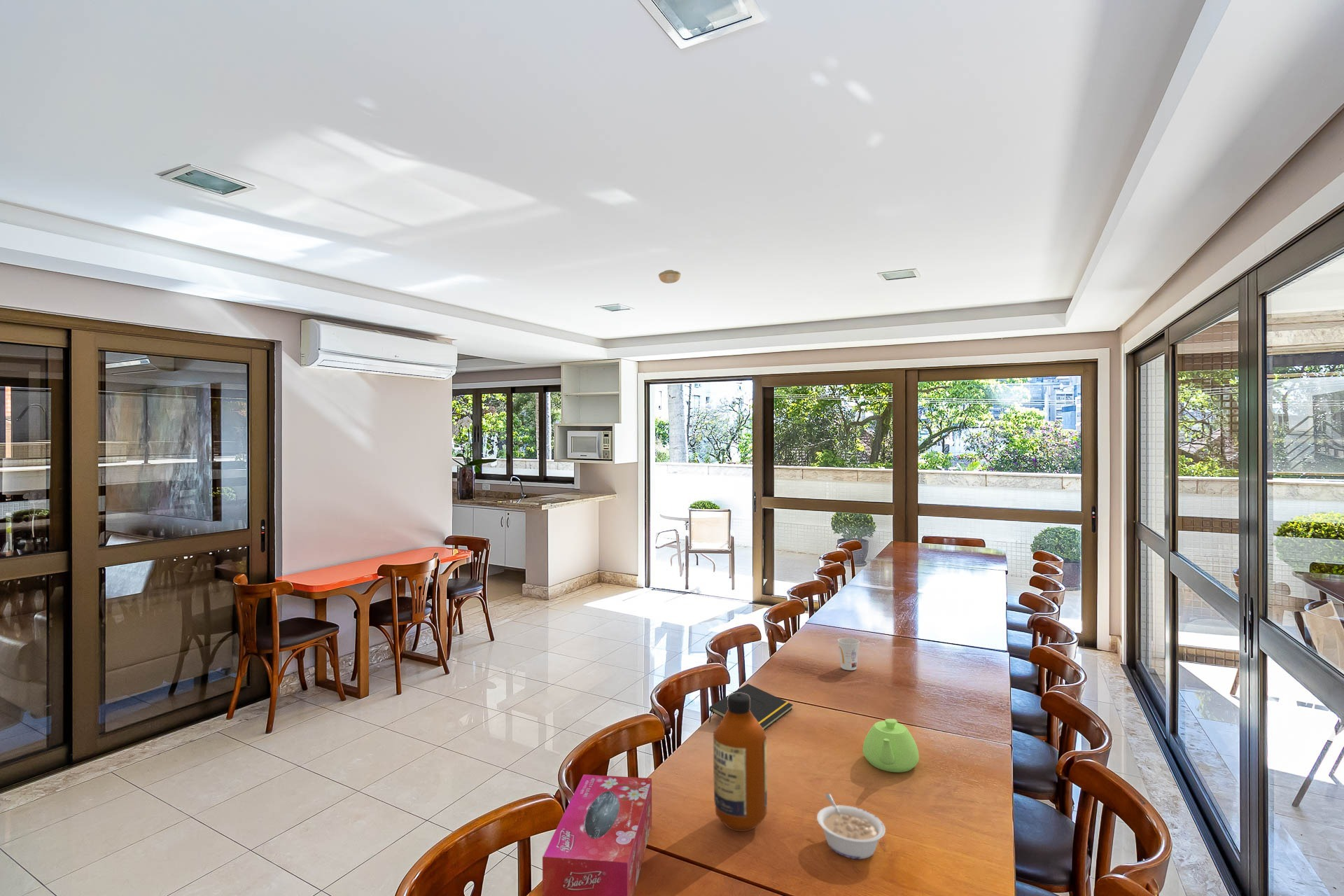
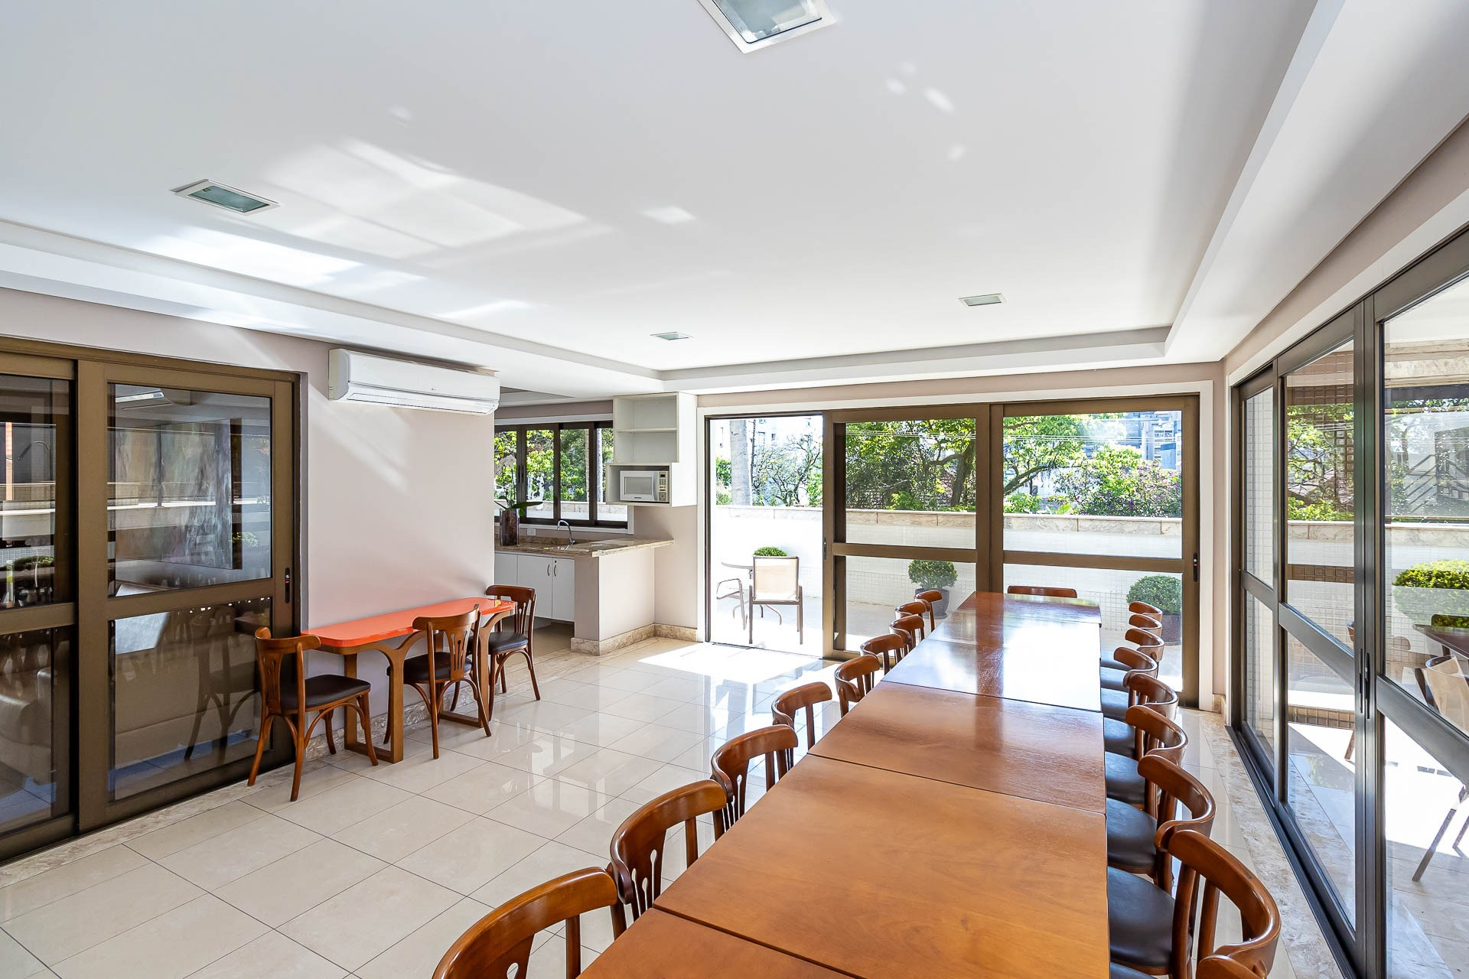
- bottle [713,692,768,832]
- cup [837,637,860,671]
- notepad [708,683,794,731]
- smoke detector [658,269,681,284]
- tissue box [542,774,652,896]
- legume [816,793,886,860]
- teapot [862,718,920,773]
